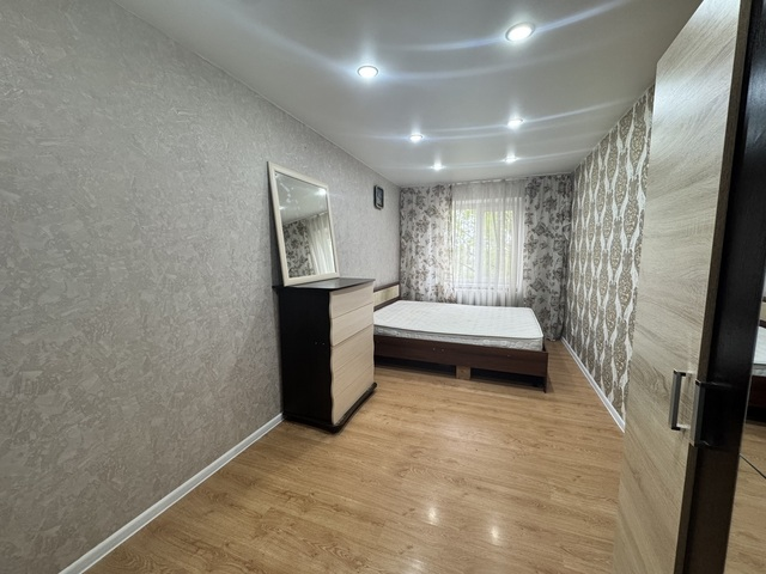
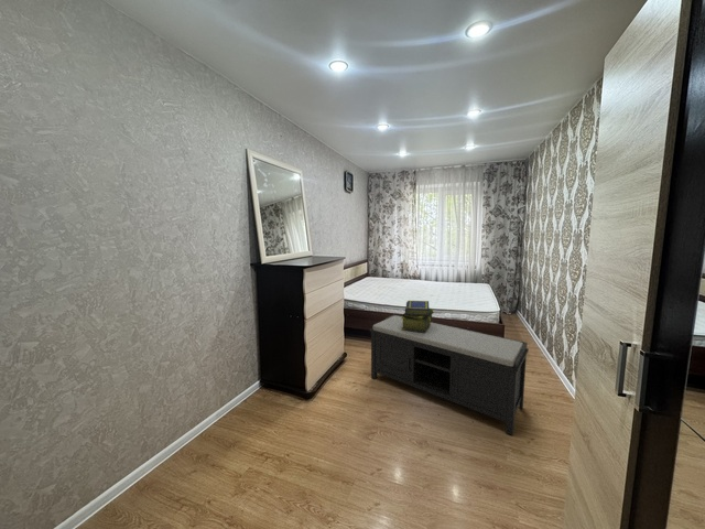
+ bench [369,314,530,436]
+ stack of books [401,300,435,333]
